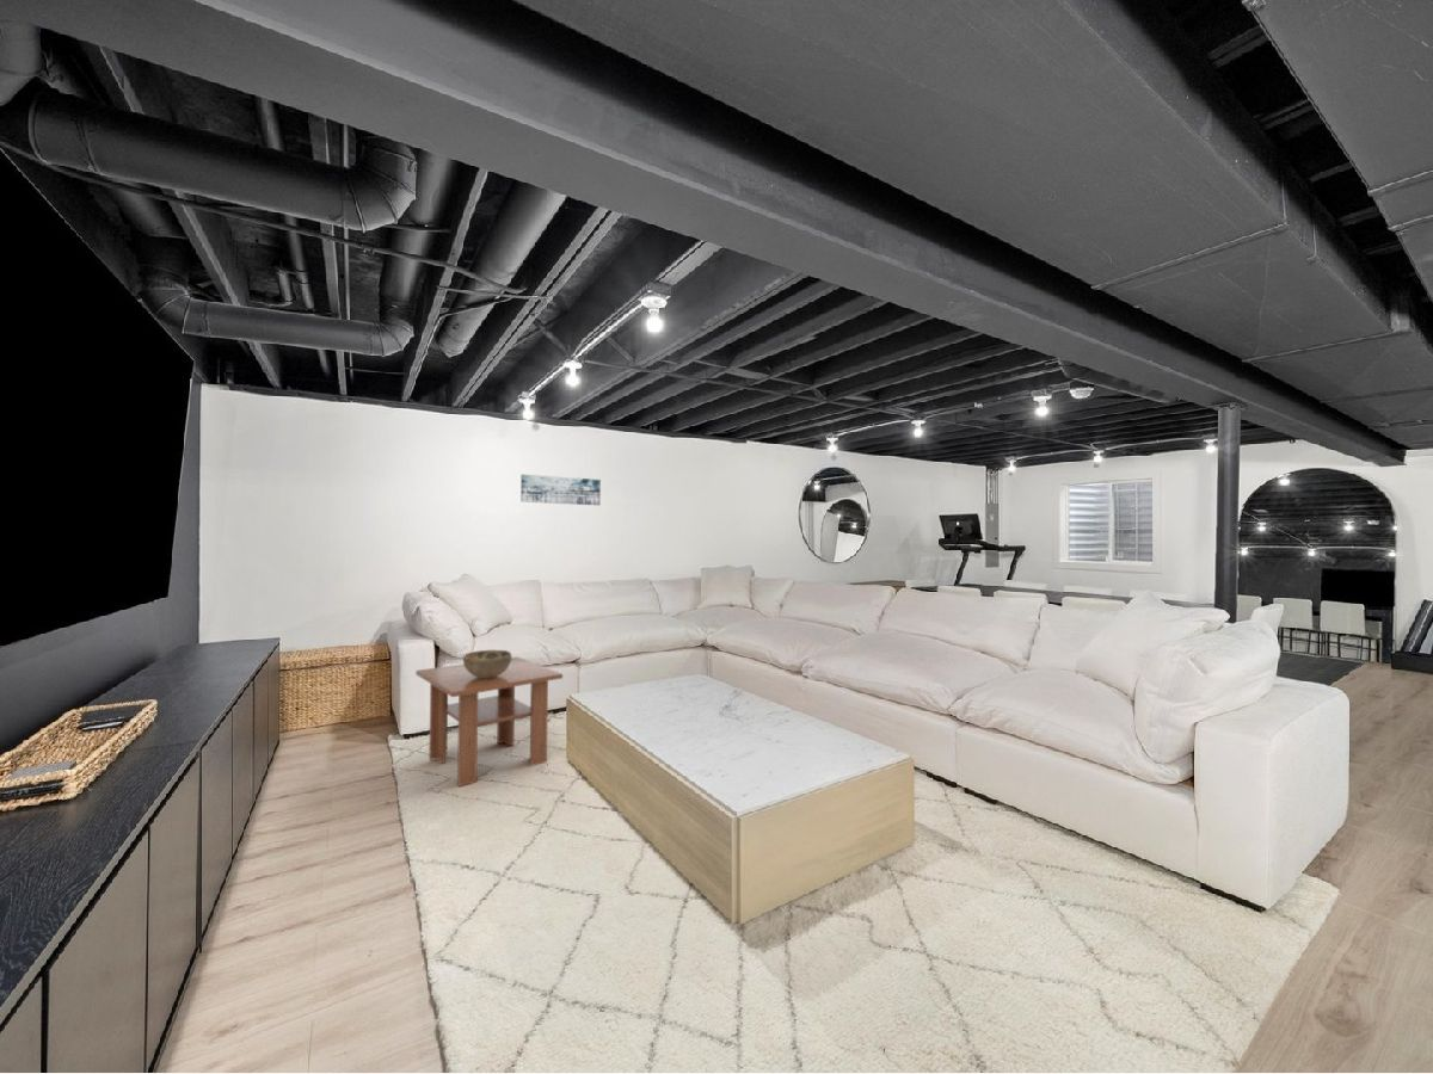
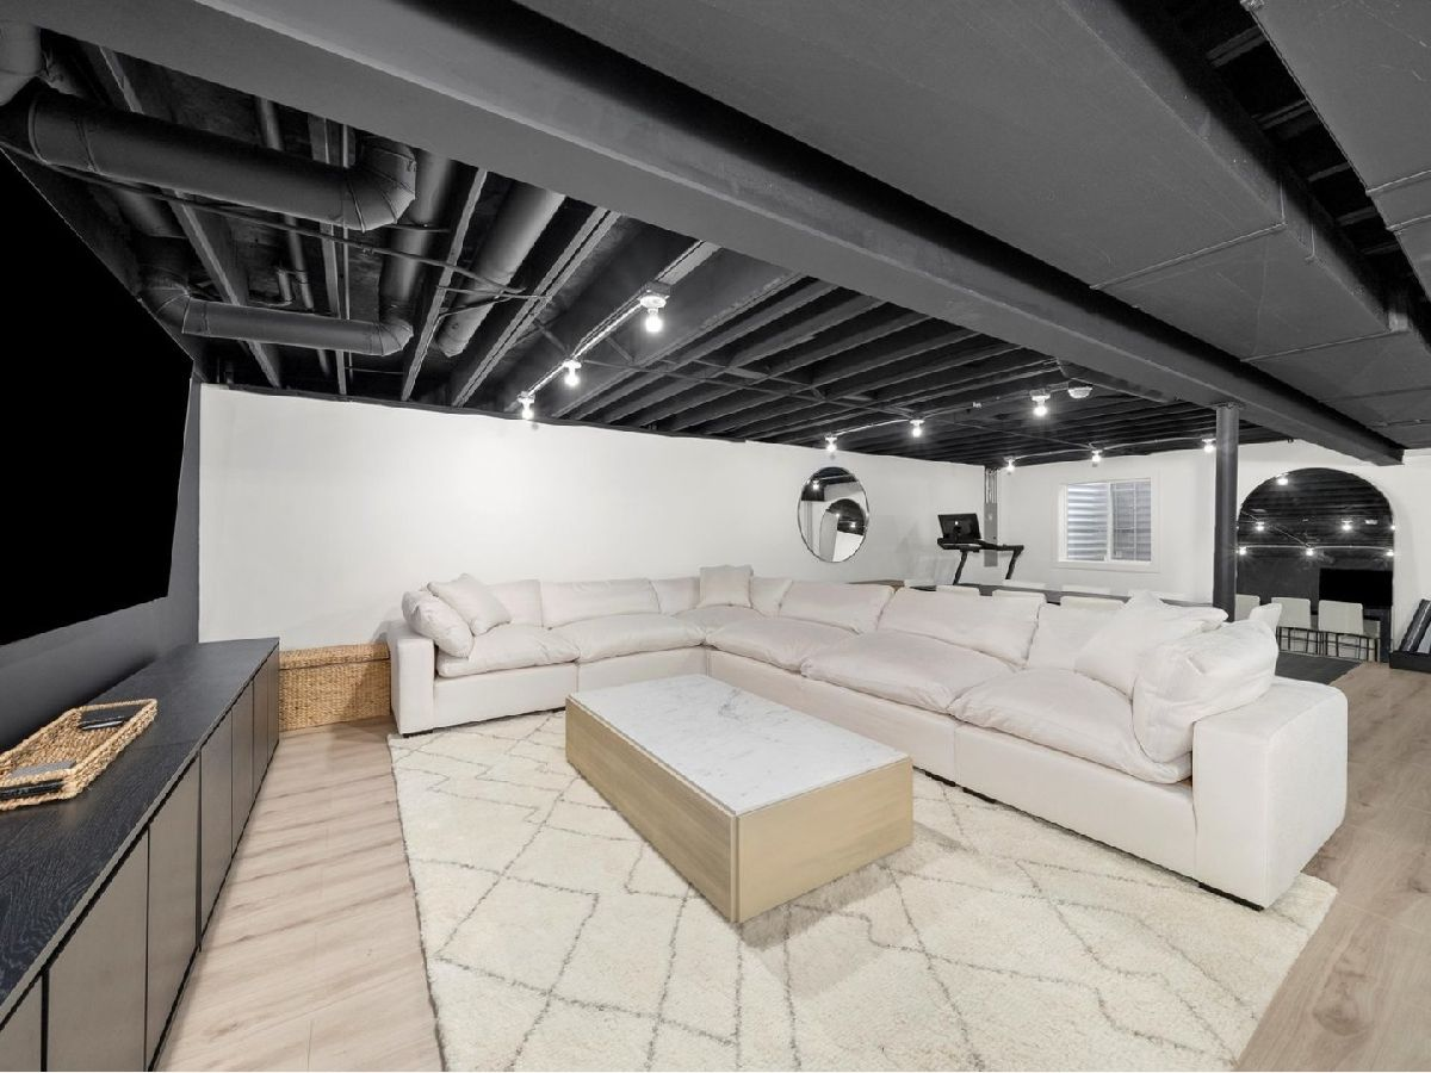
- wall art [519,473,602,506]
- coffee table [414,655,564,788]
- decorative bowl [462,649,512,679]
